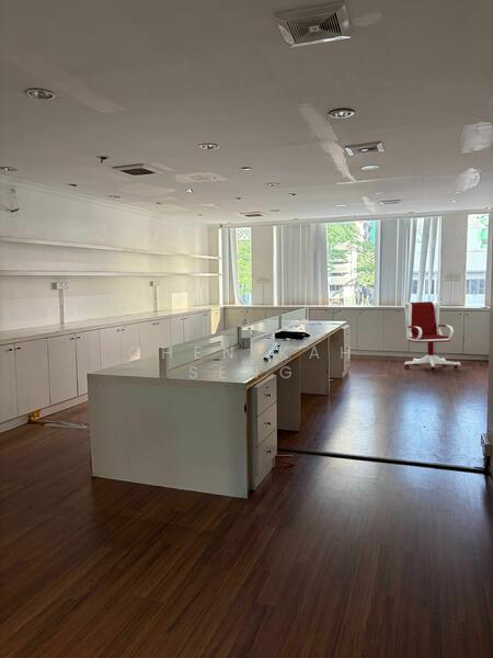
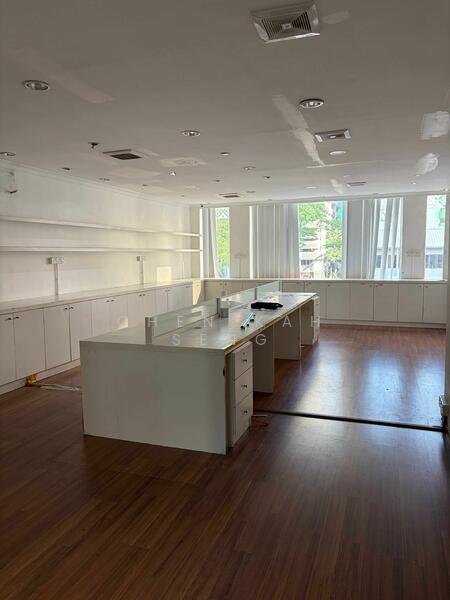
- office chair [403,299,462,372]
